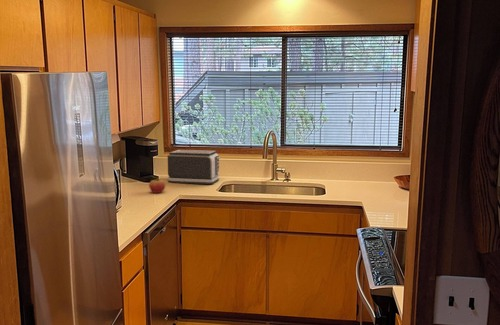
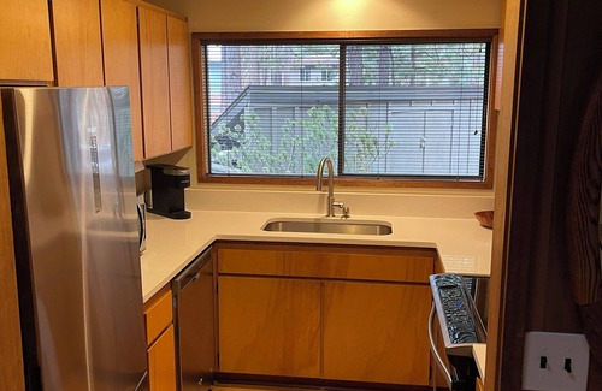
- fruit [148,175,166,194]
- toaster [167,149,221,185]
